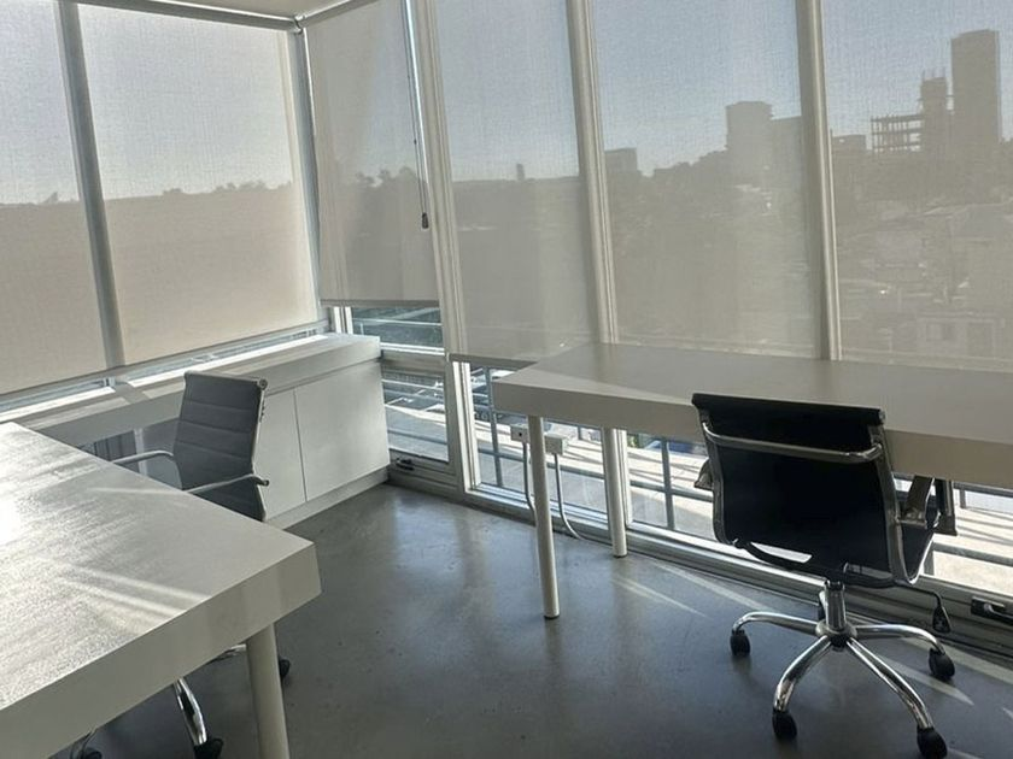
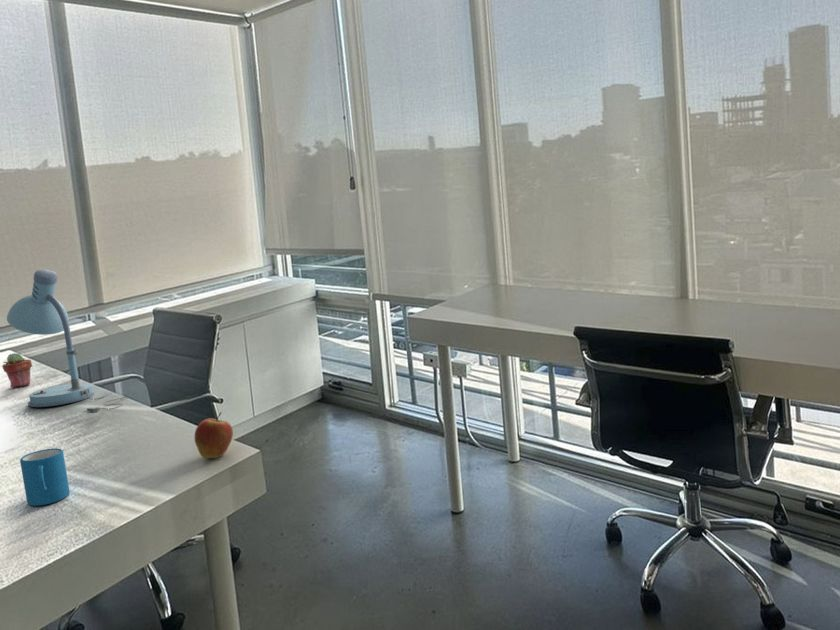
+ potted succulent [1,352,33,388]
+ desk lamp [6,269,132,414]
+ mug [19,447,71,507]
+ apple [194,411,234,459]
